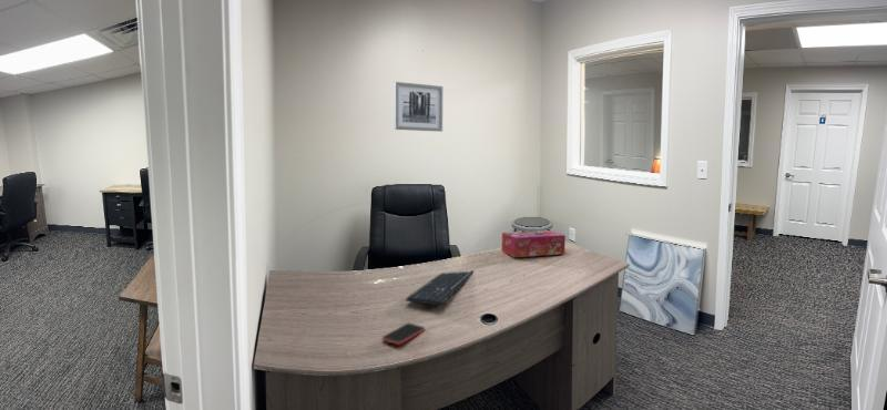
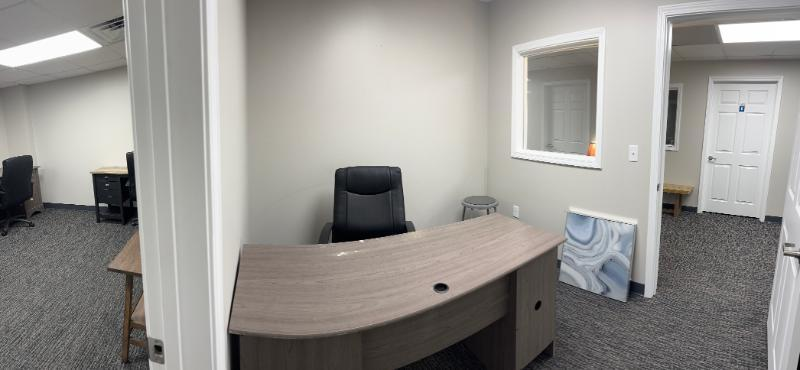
- smartphone [381,322,426,347]
- tissue box [501,229,567,258]
- wall art [394,81,445,133]
- keyboard [405,269,475,306]
